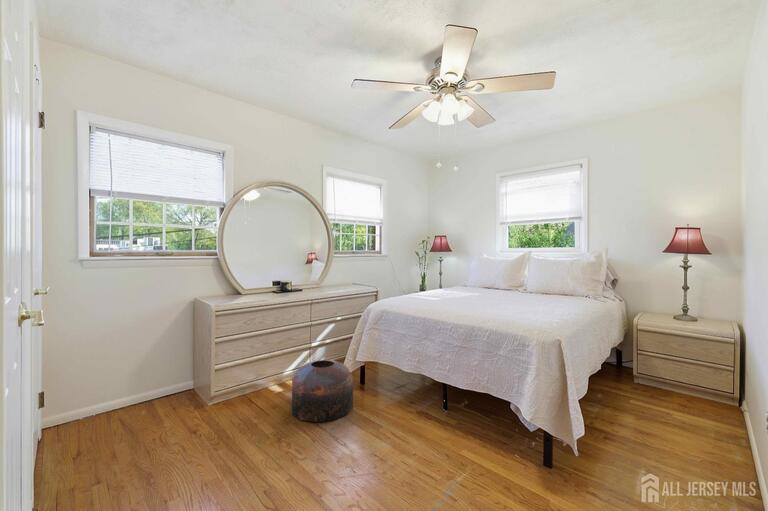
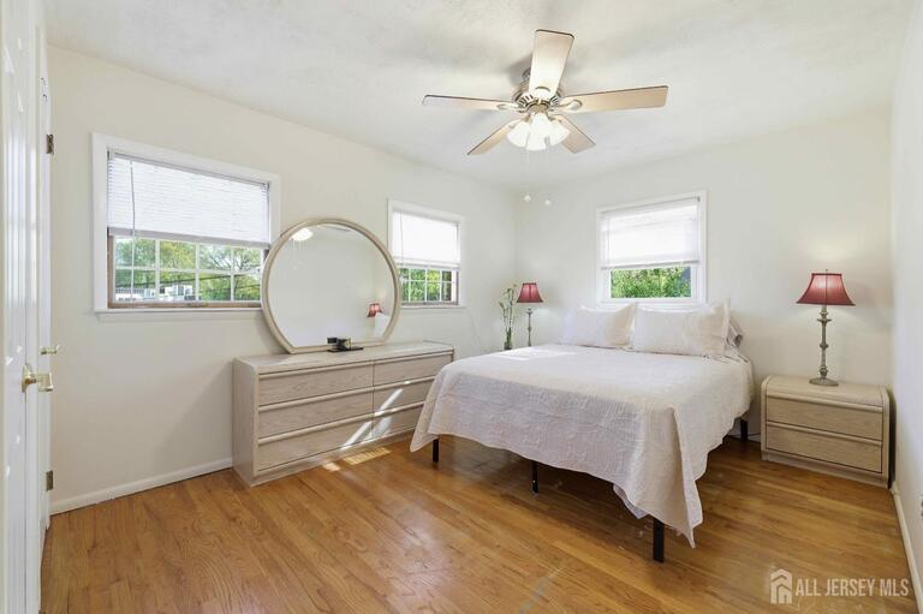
- pouf [291,359,354,423]
